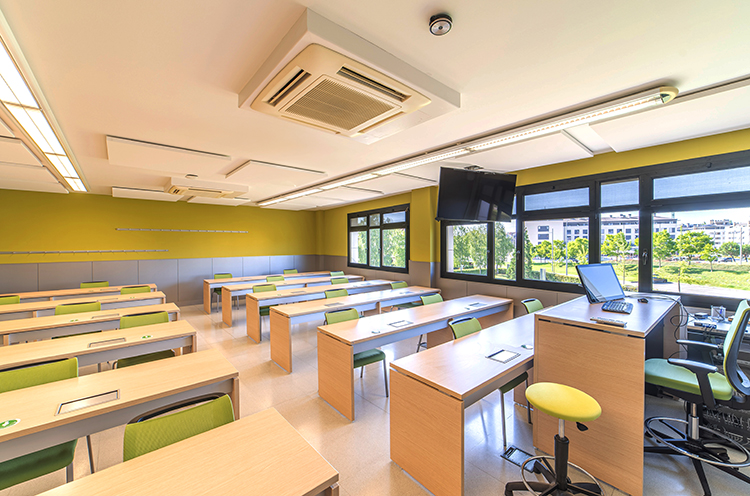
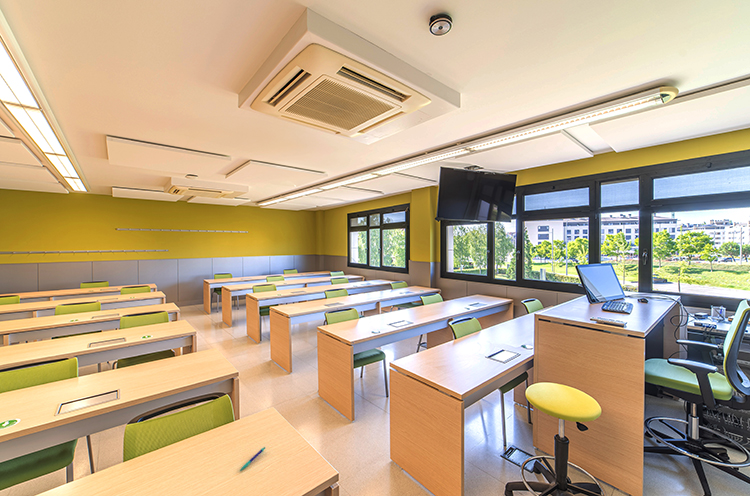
+ pen [239,446,266,472]
